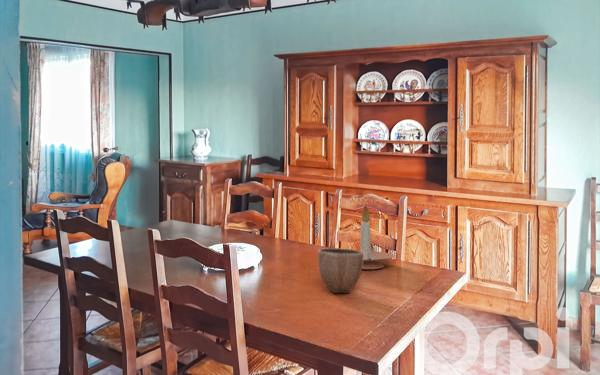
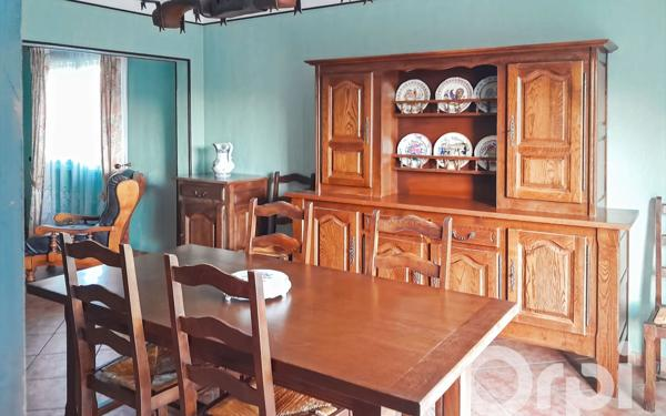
- decorative bowl [317,247,363,294]
- candle holder [360,204,395,270]
